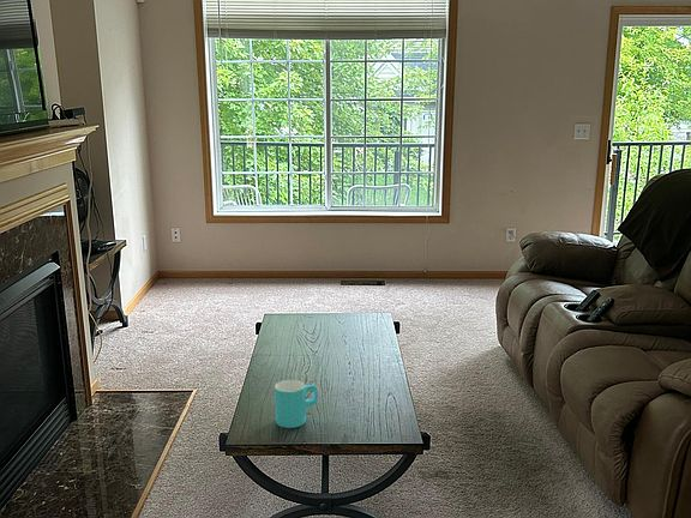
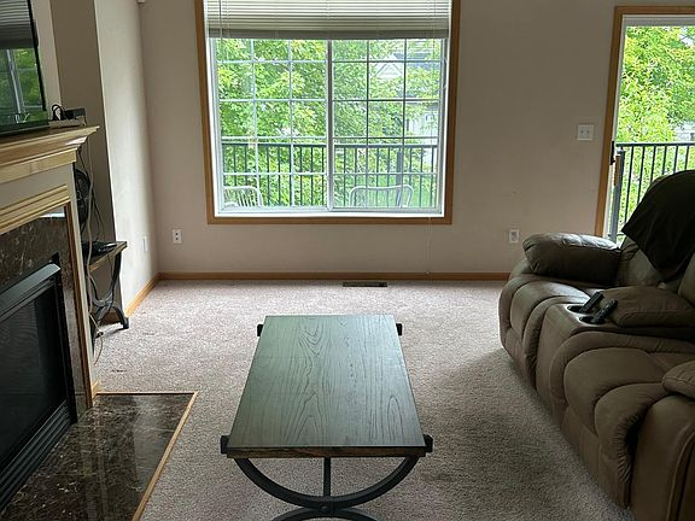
- cup [274,379,319,429]
